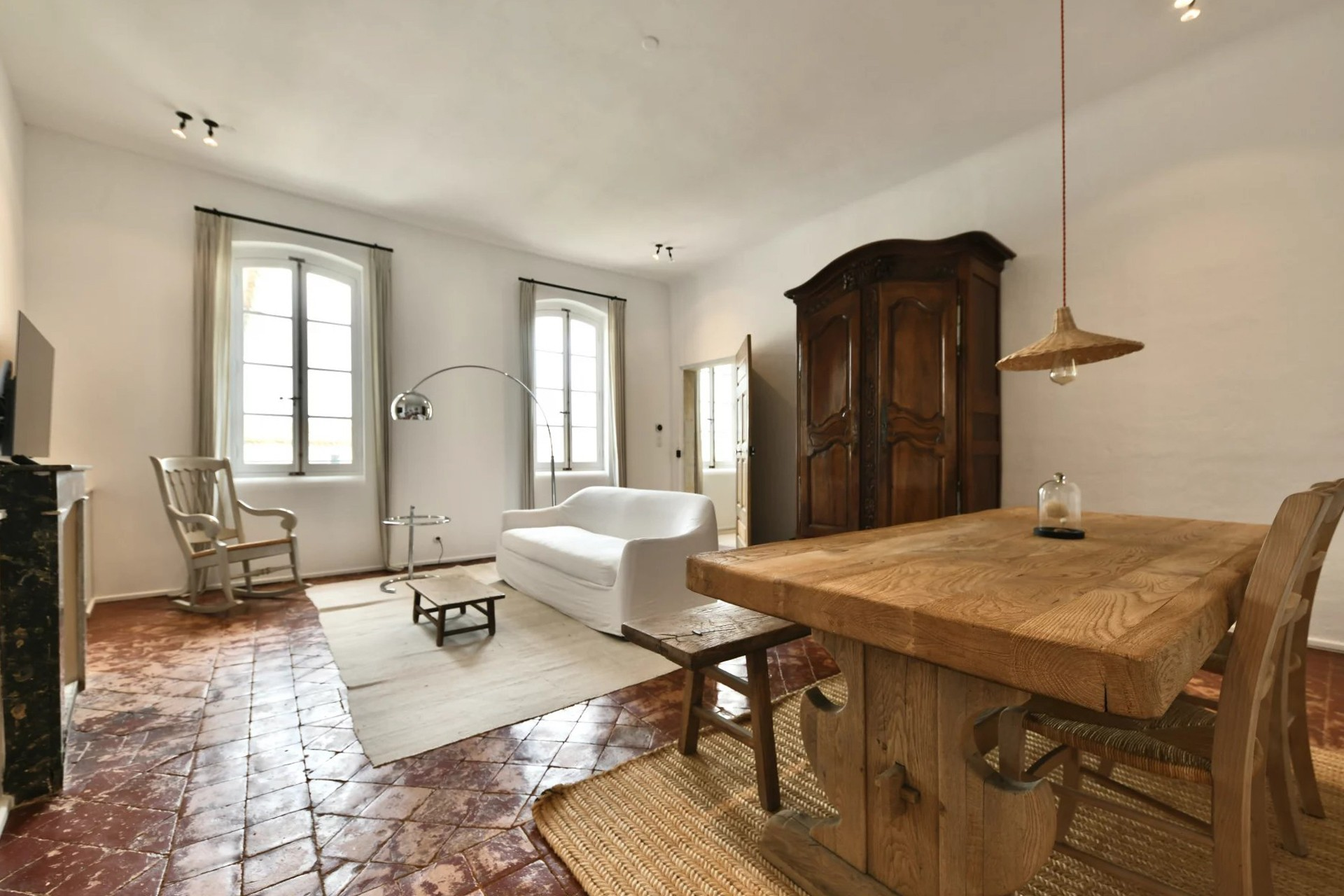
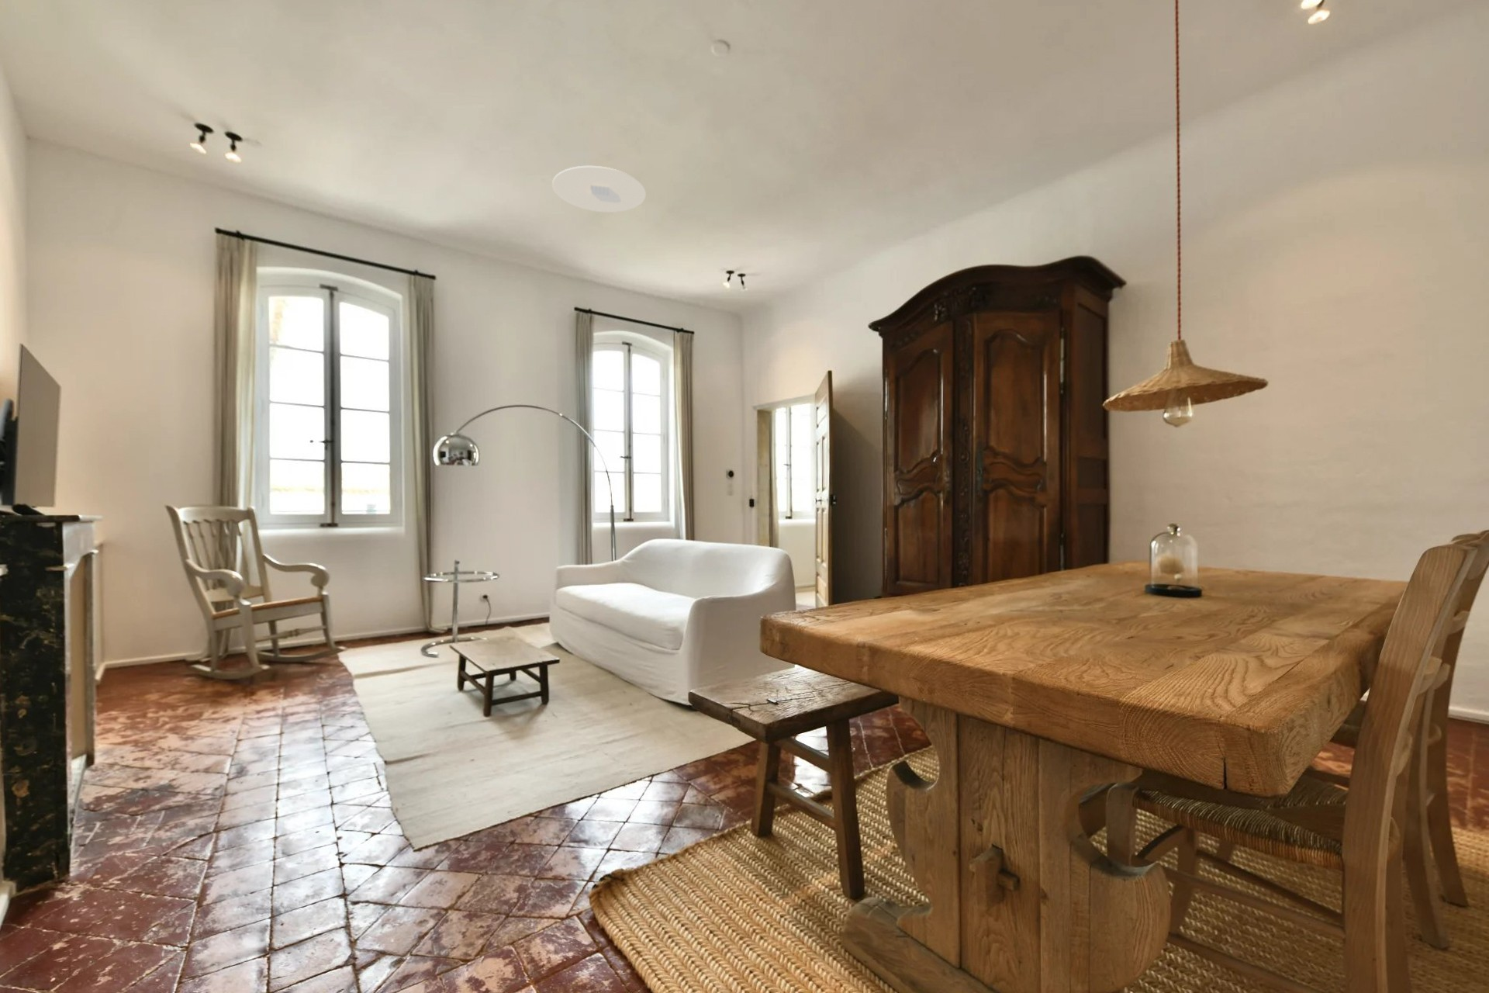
+ ceiling light [552,165,647,214]
